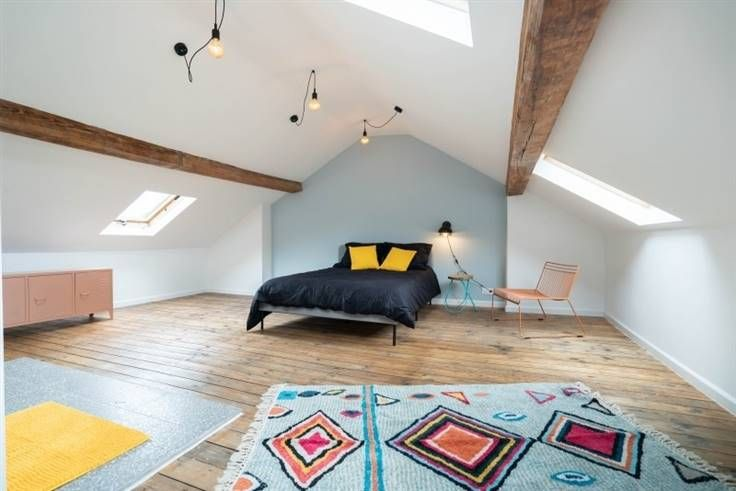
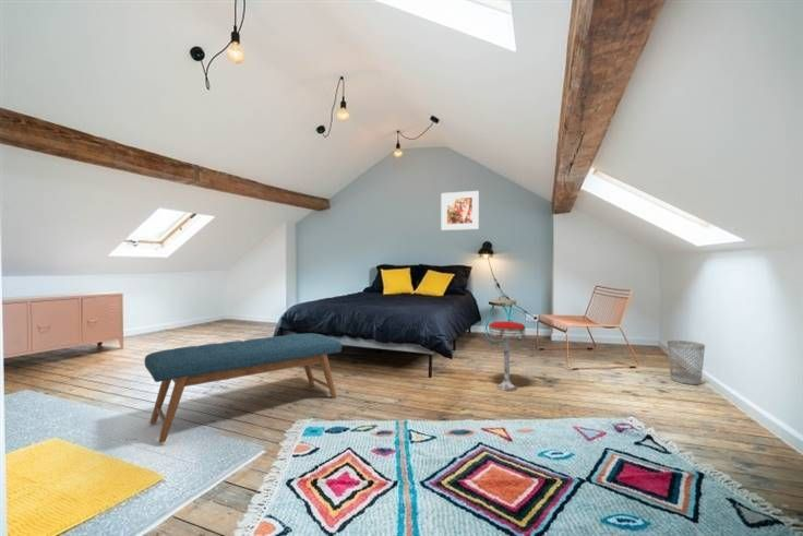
+ wastebasket [666,340,706,385]
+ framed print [440,190,480,231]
+ bar stool [488,320,526,392]
+ bench [144,332,343,444]
